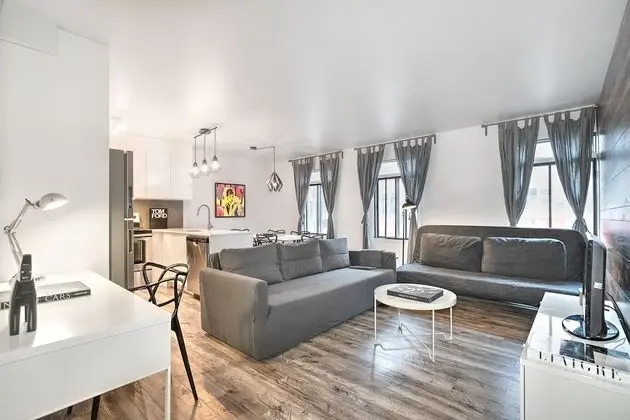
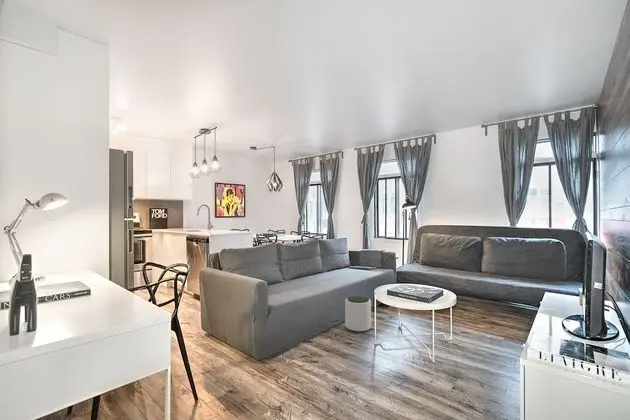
+ plant pot [344,295,372,333]
